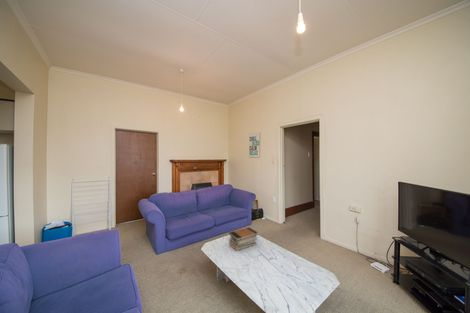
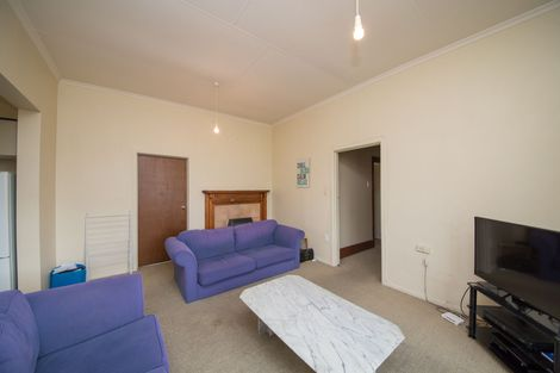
- book stack [228,226,259,251]
